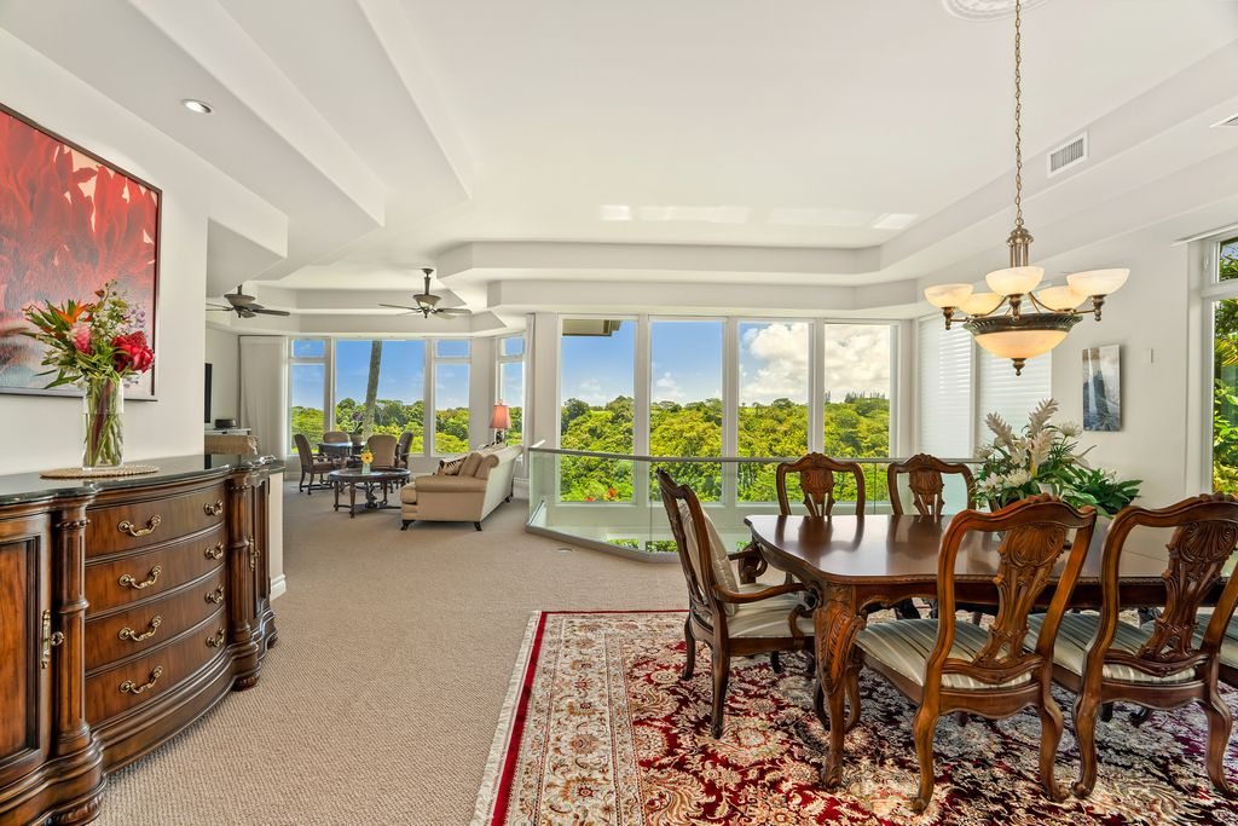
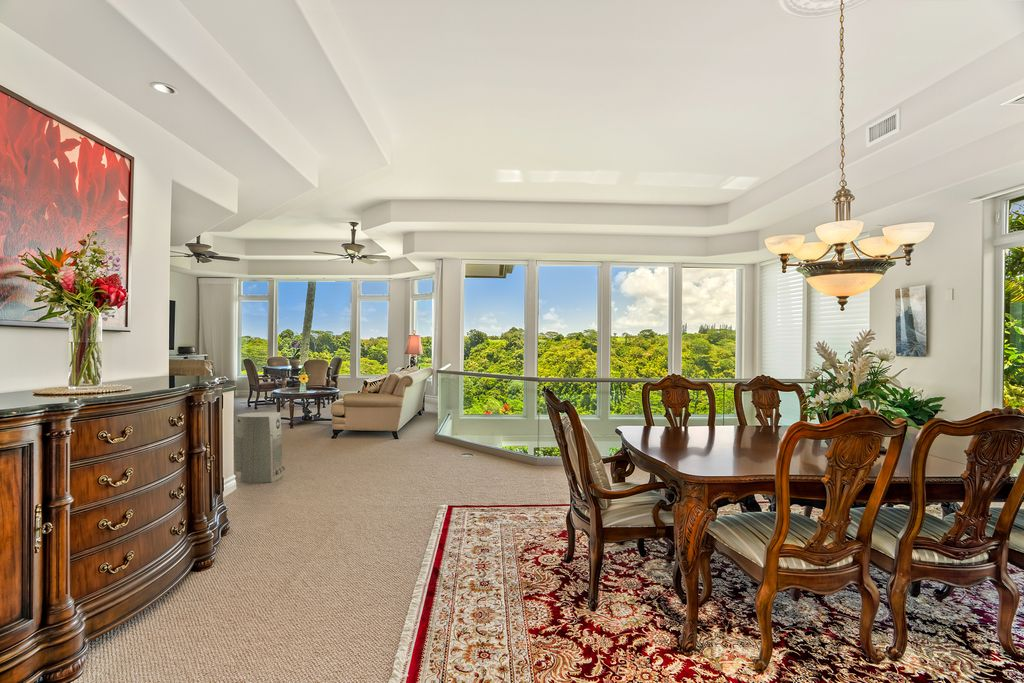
+ air purifier [234,411,287,484]
